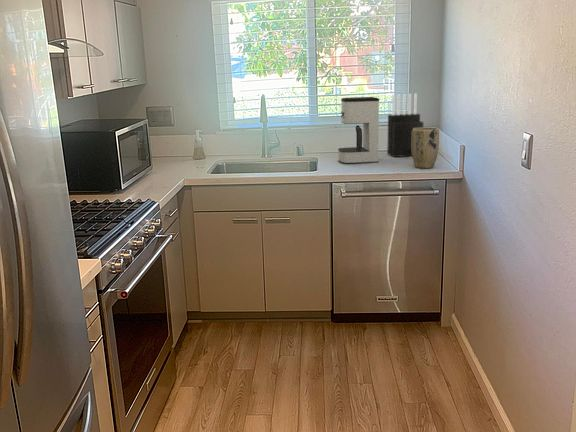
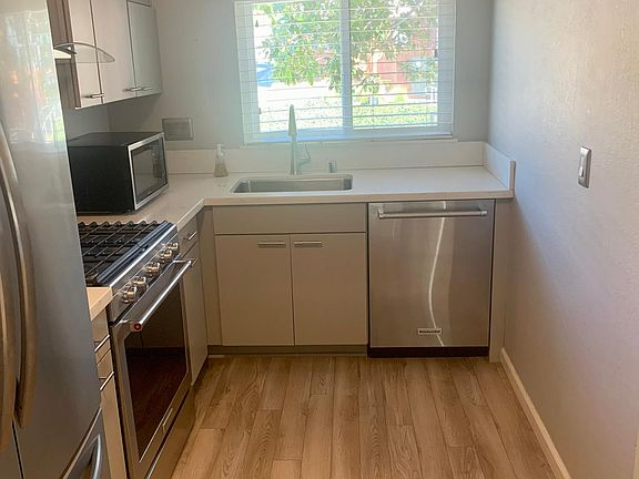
- plant pot [412,126,440,169]
- knife block [386,93,425,158]
- coffee maker [337,96,380,165]
